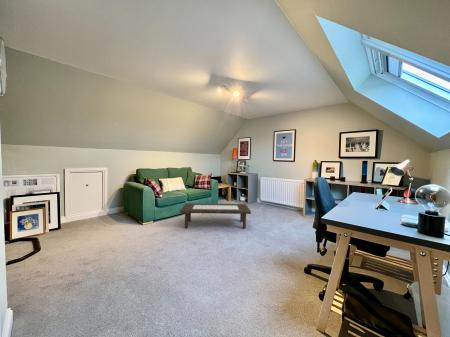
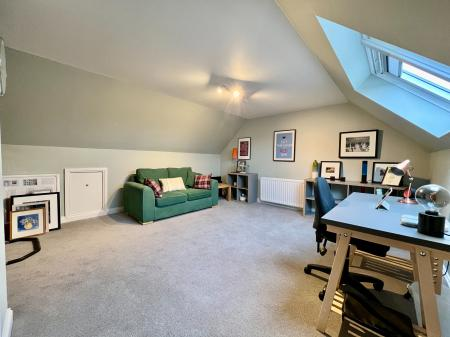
- coffee table [179,202,252,230]
